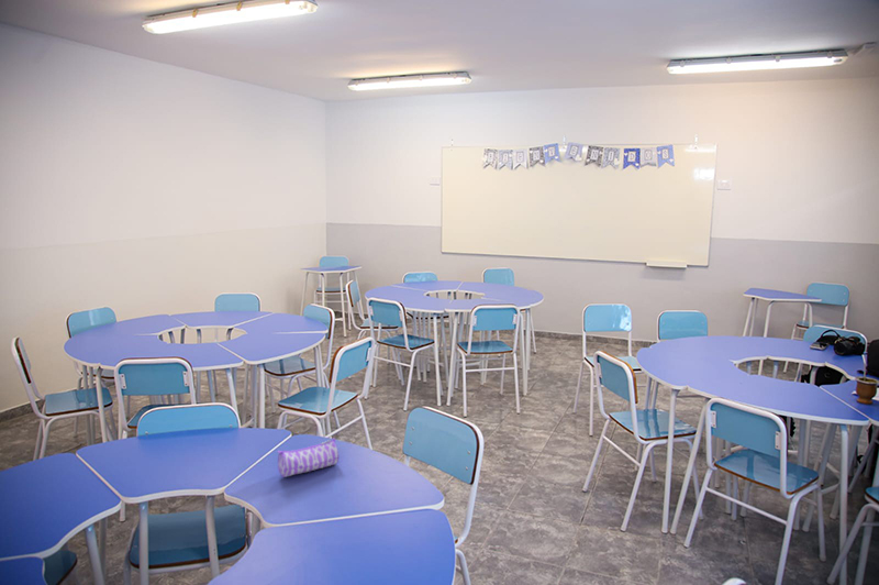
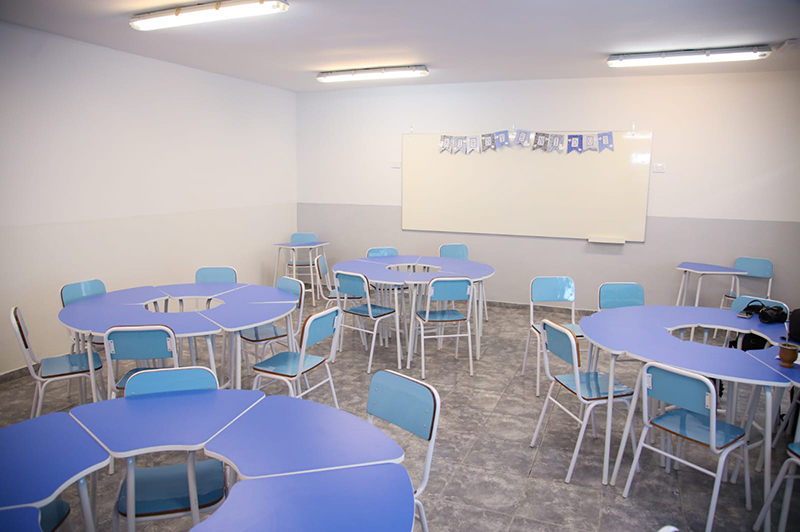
- pencil case [276,438,340,478]
